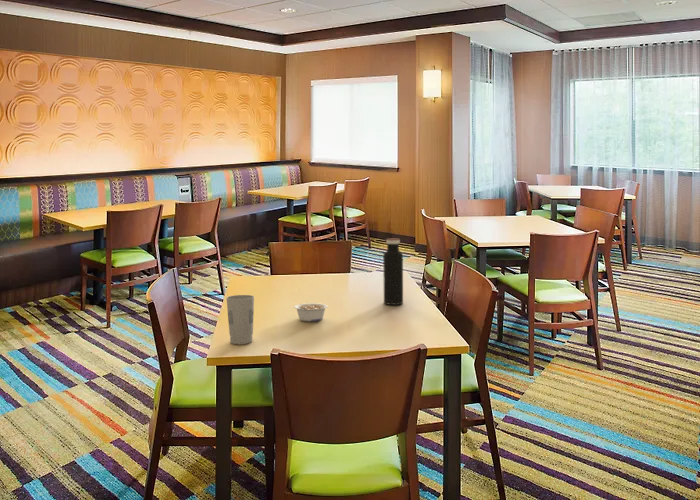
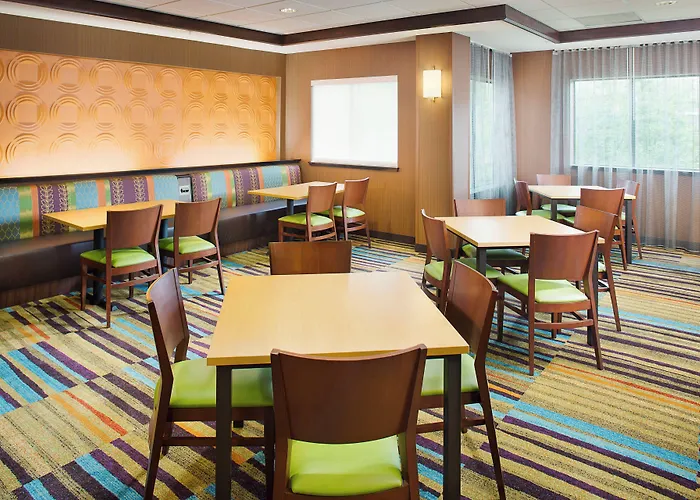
- legume [293,302,329,322]
- cup [225,294,255,345]
- water bottle [382,238,404,306]
